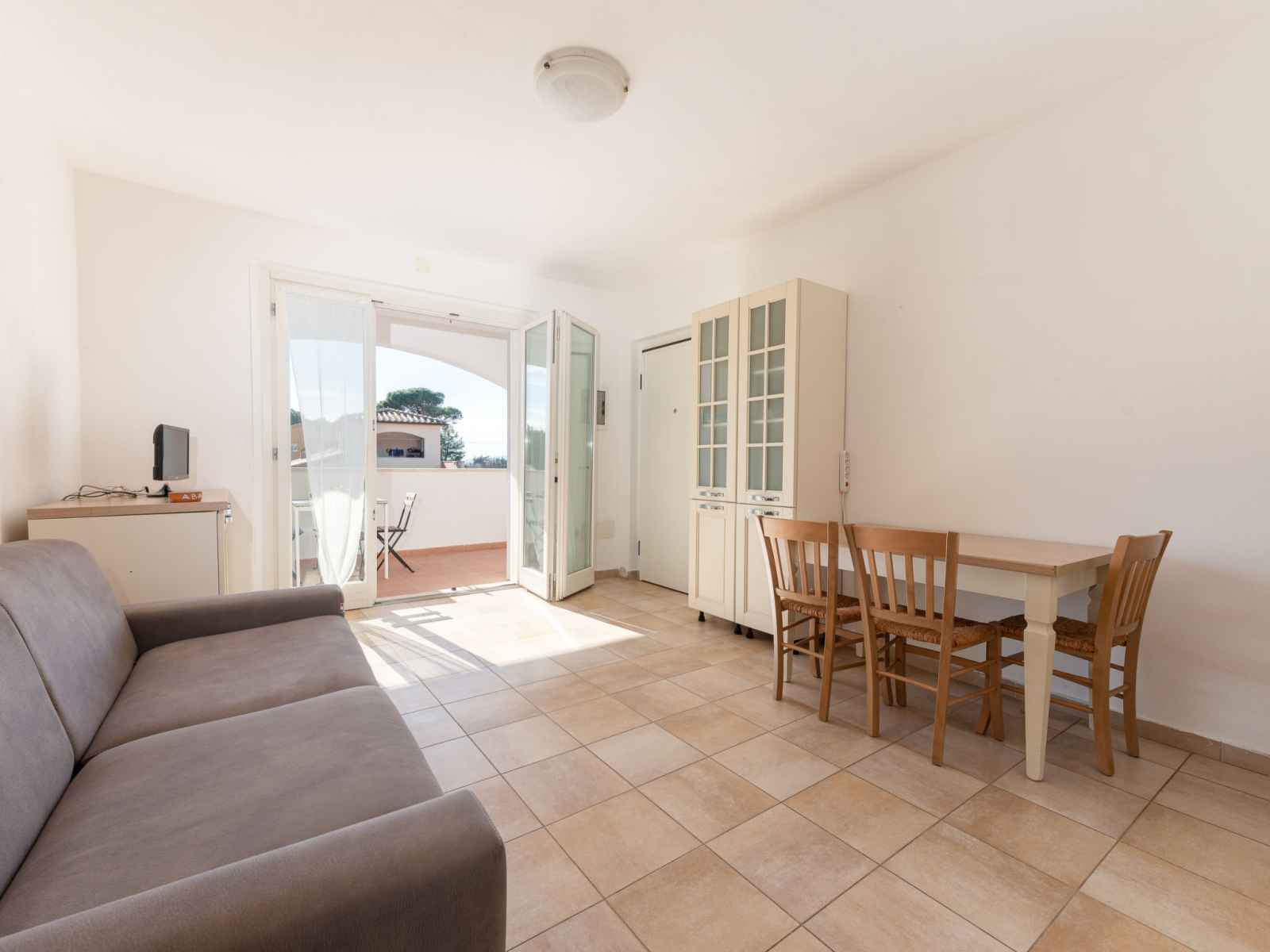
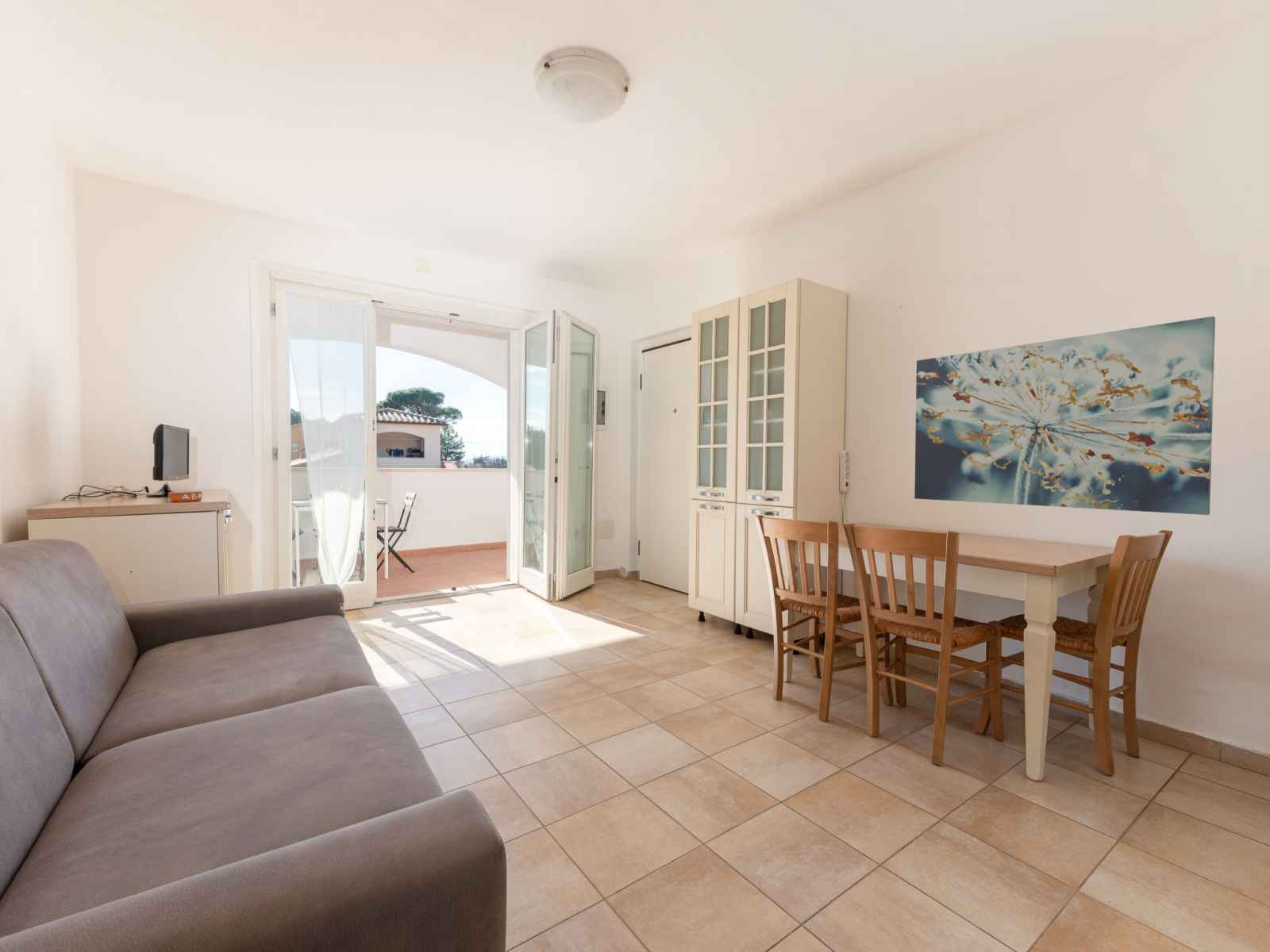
+ wall art [914,316,1216,516]
